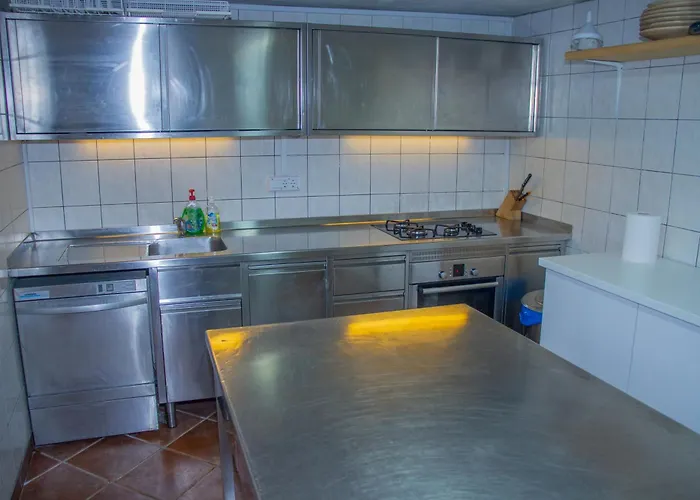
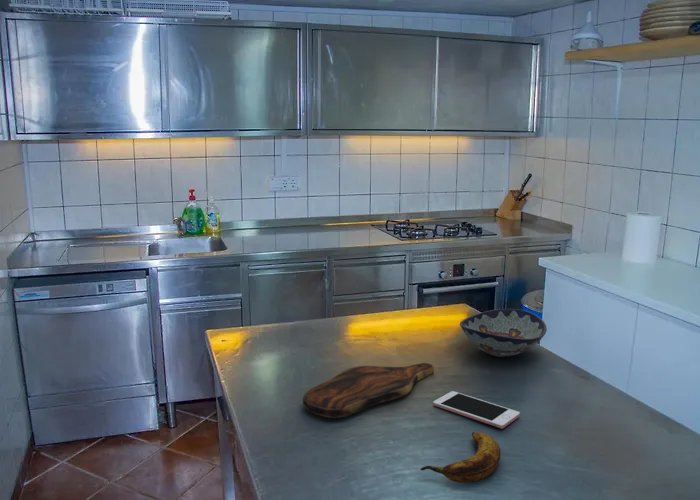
+ banana [419,431,502,484]
+ decorative bowl [459,308,548,358]
+ cutting board [302,362,435,419]
+ cell phone [432,390,521,430]
